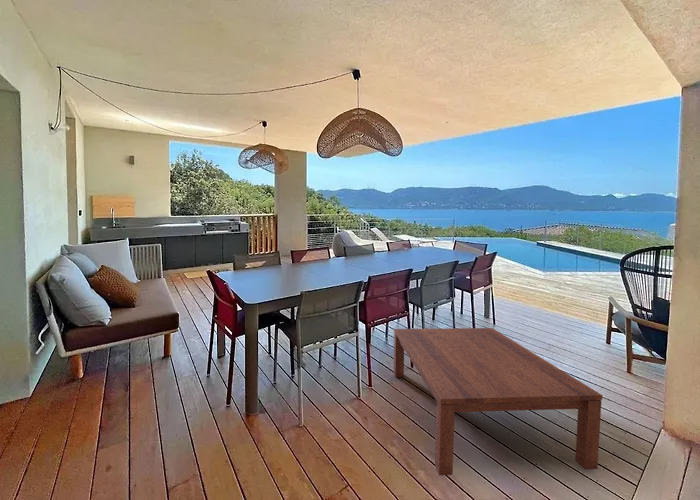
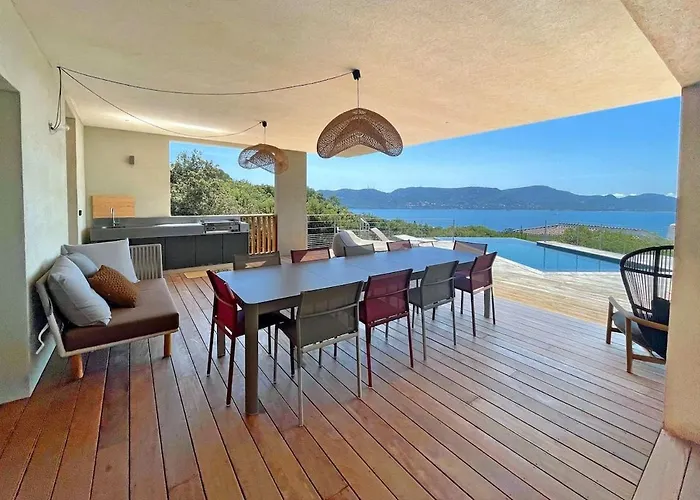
- coffee table [393,327,604,476]
